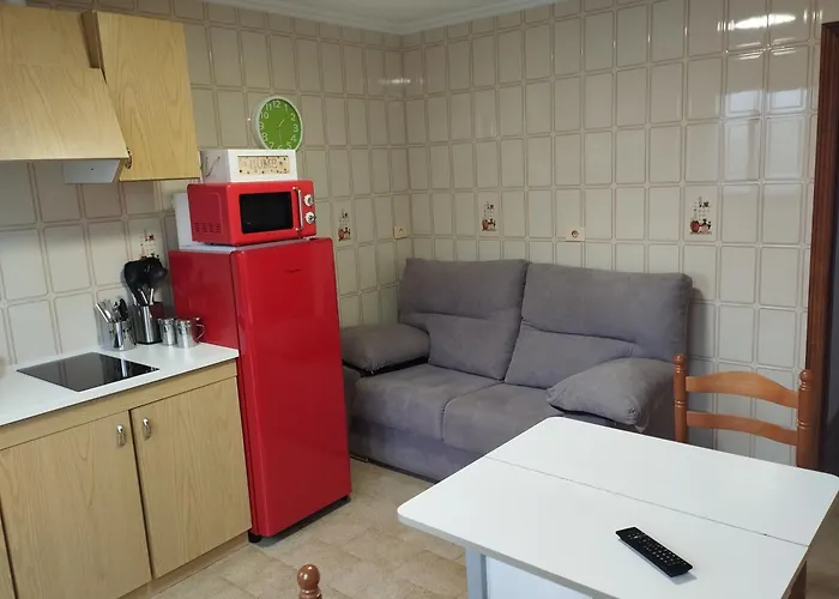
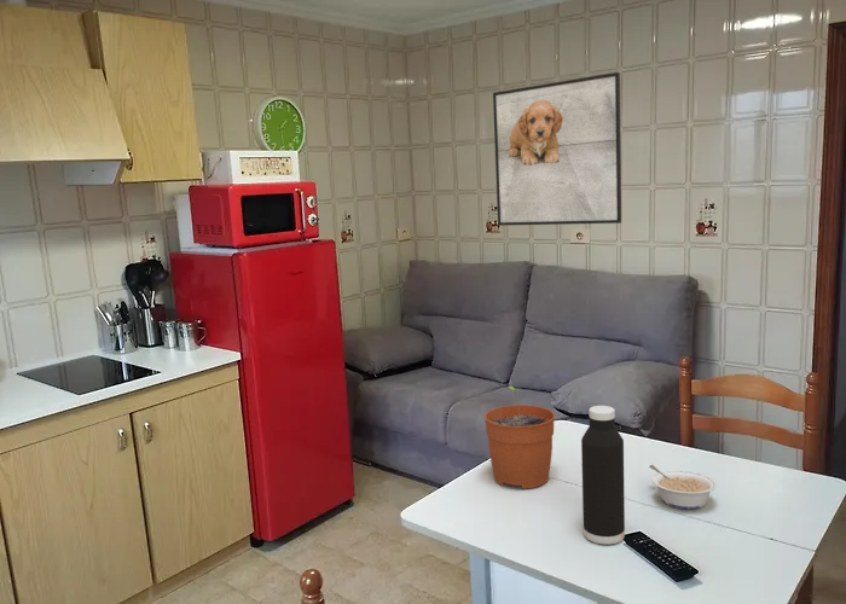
+ plant pot [483,385,556,489]
+ water bottle [580,405,626,546]
+ legume [648,464,718,510]
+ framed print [492,71,622,227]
